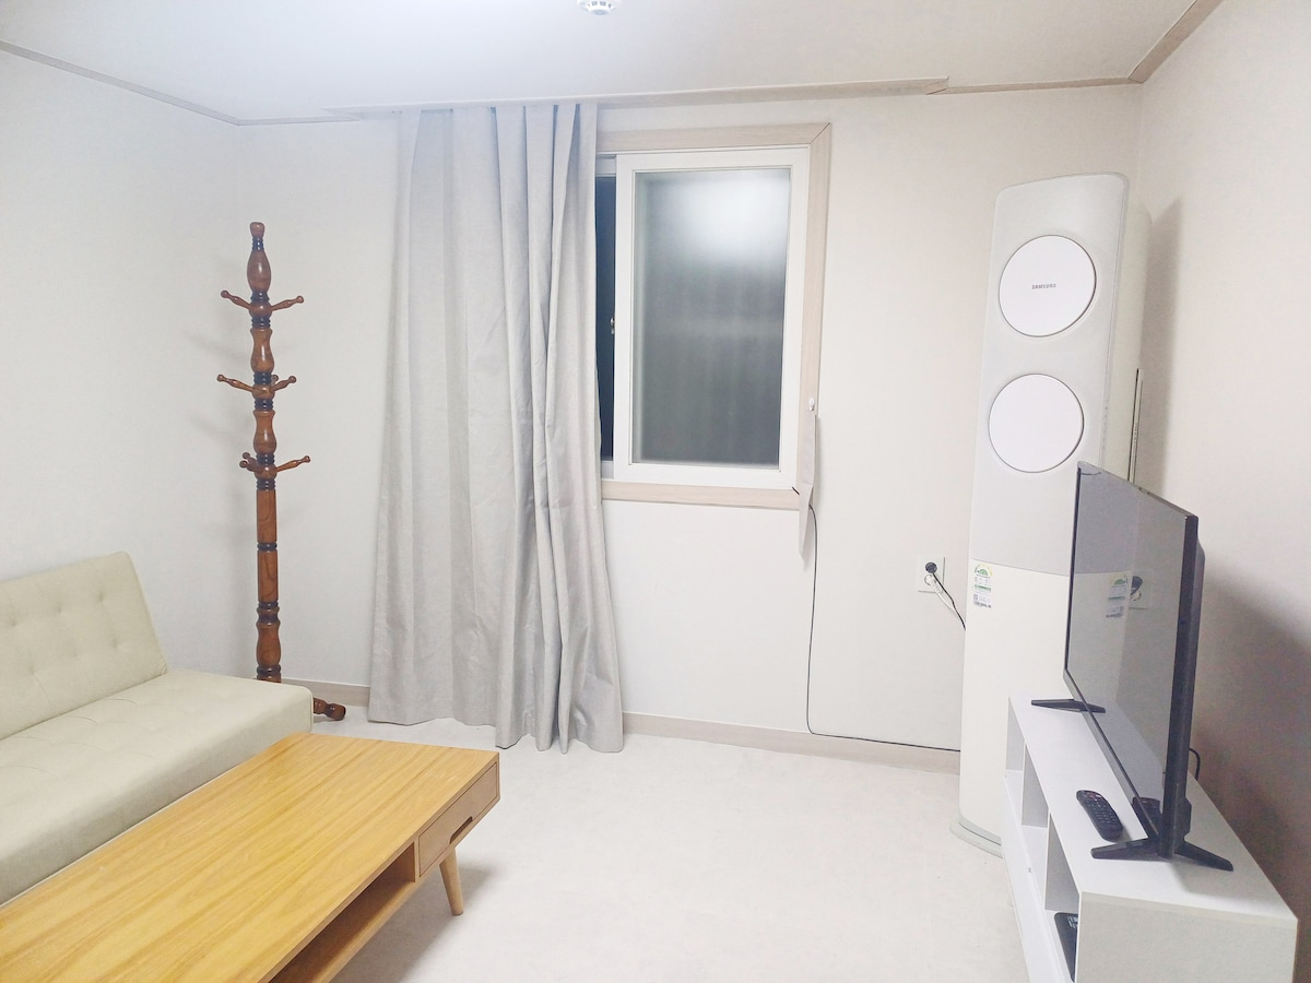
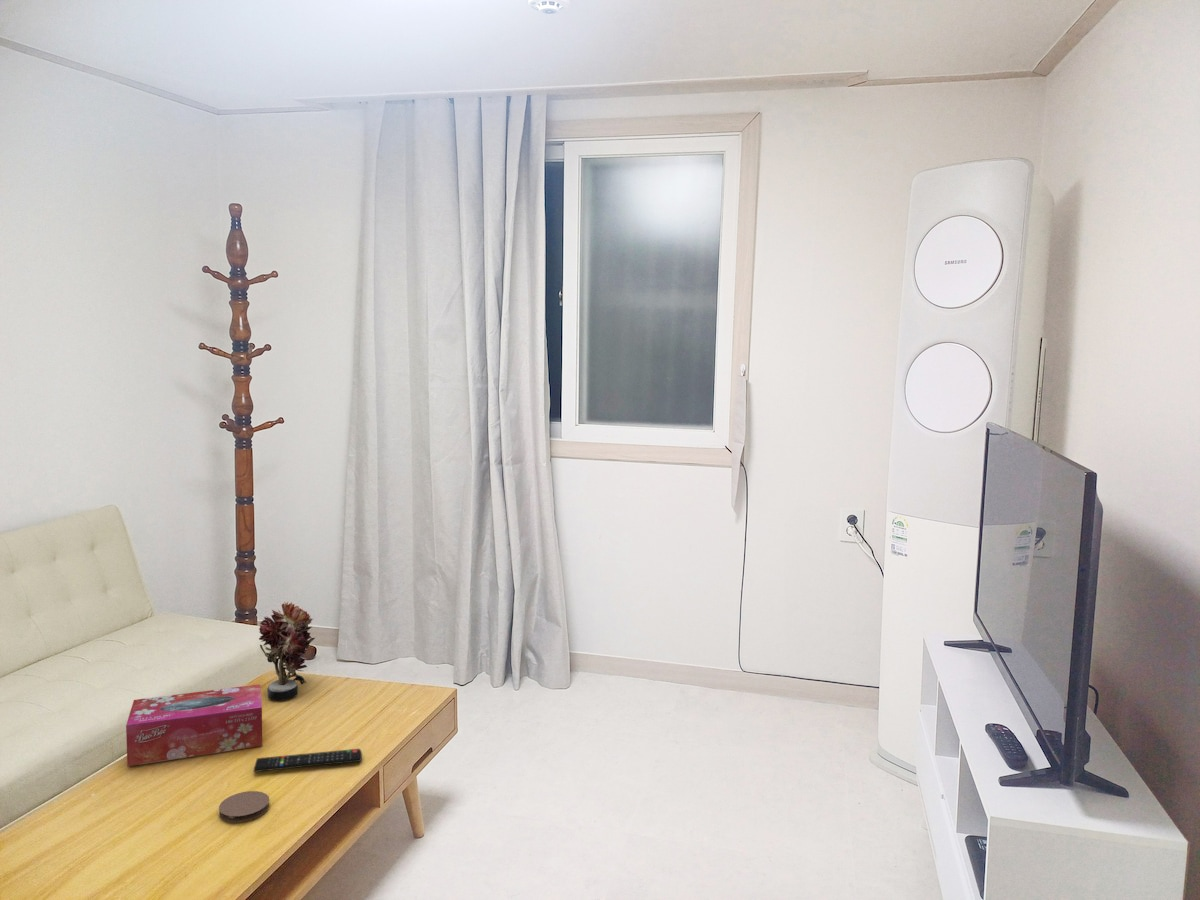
+ tissue box [125,683,263,767]
+ remote control [253,748,363,773]
+ coaster [218,790,270,823]
+ artificial flower [258,601,316,701]
